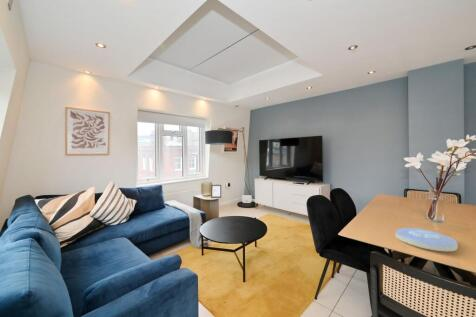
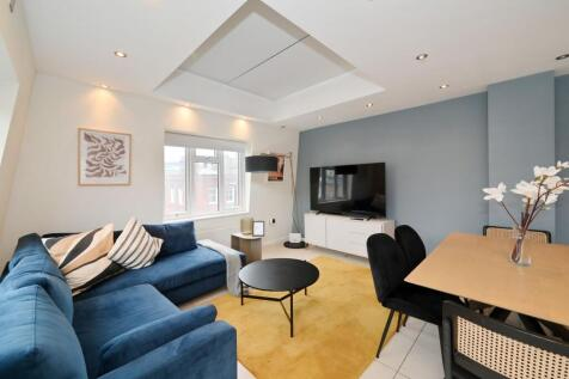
- plate [395,227,459,252]
